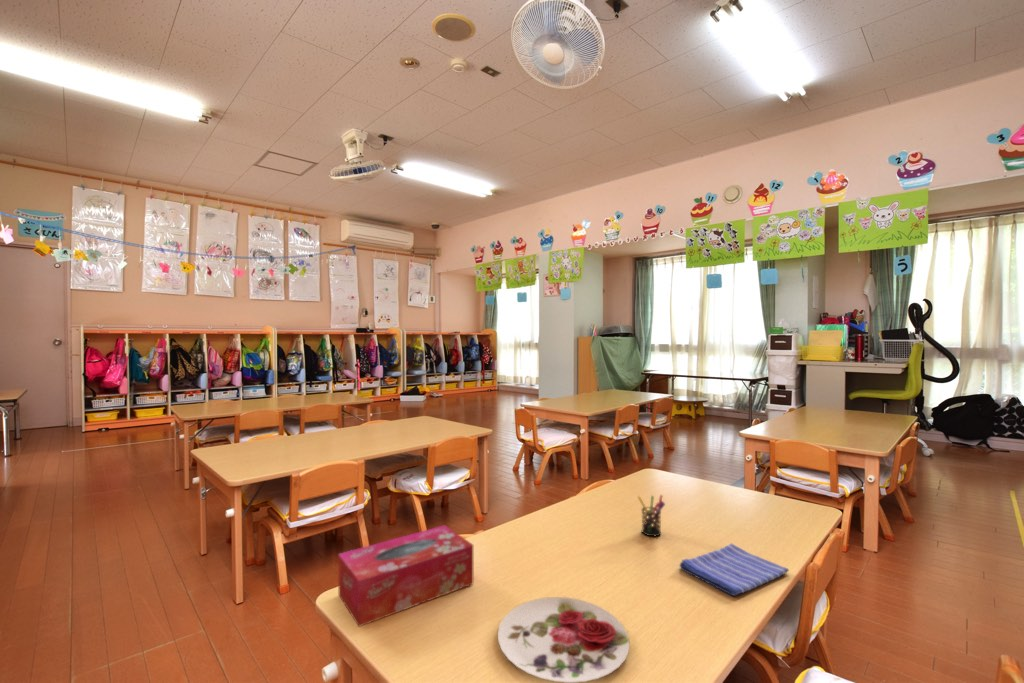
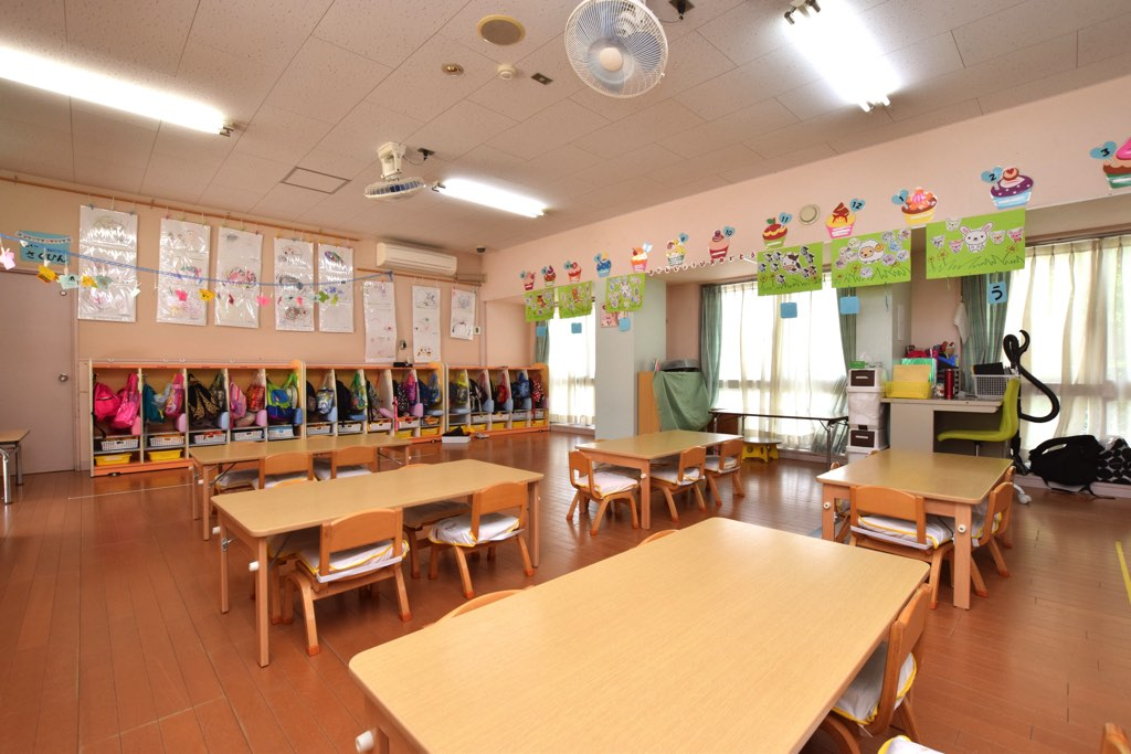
- pen holder [637,494,666,537]
- plate [497,596,630,683]
- dish towel [678,543,790,597]
- tissue box [337,524,474,628]
